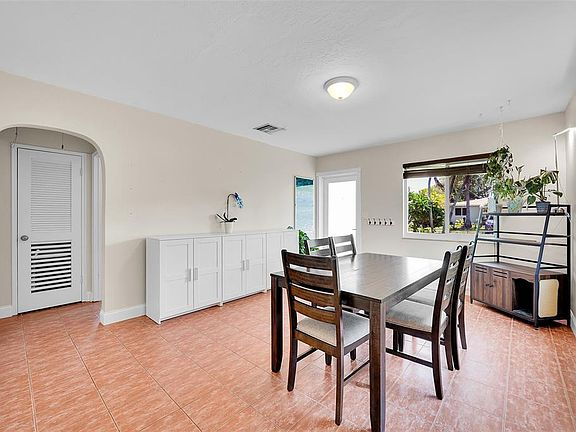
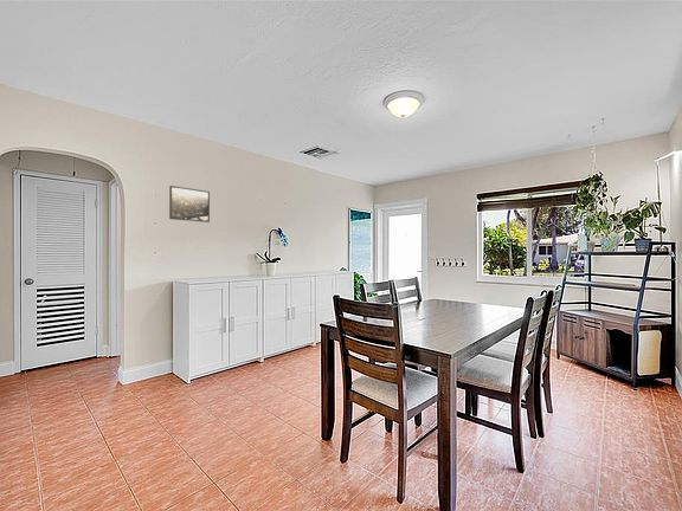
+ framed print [168,185,211,224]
